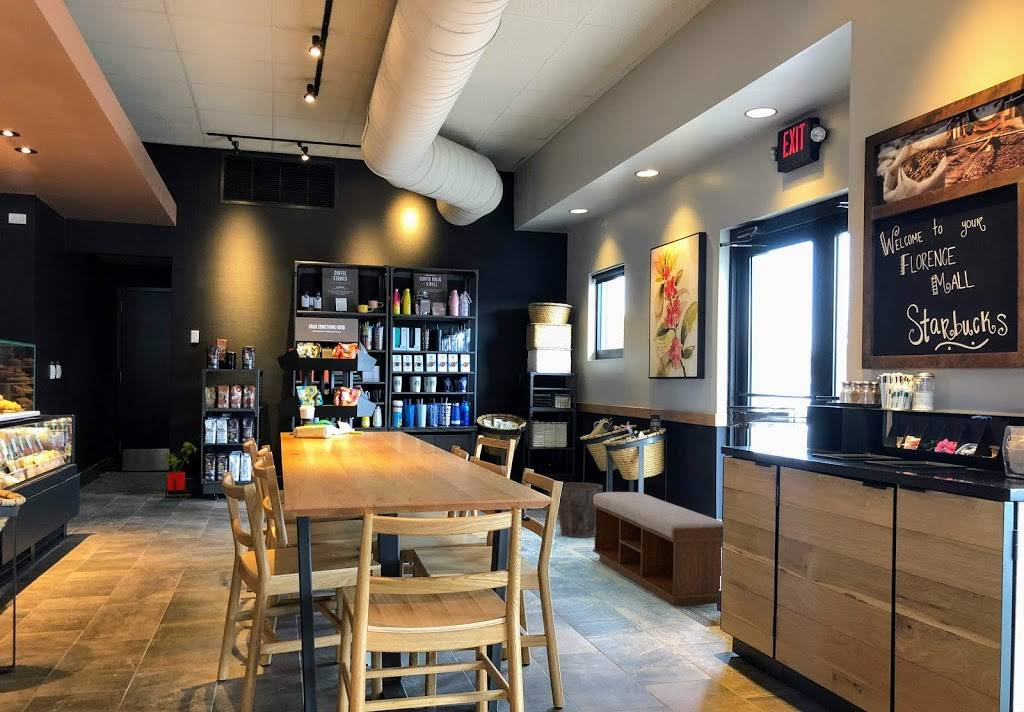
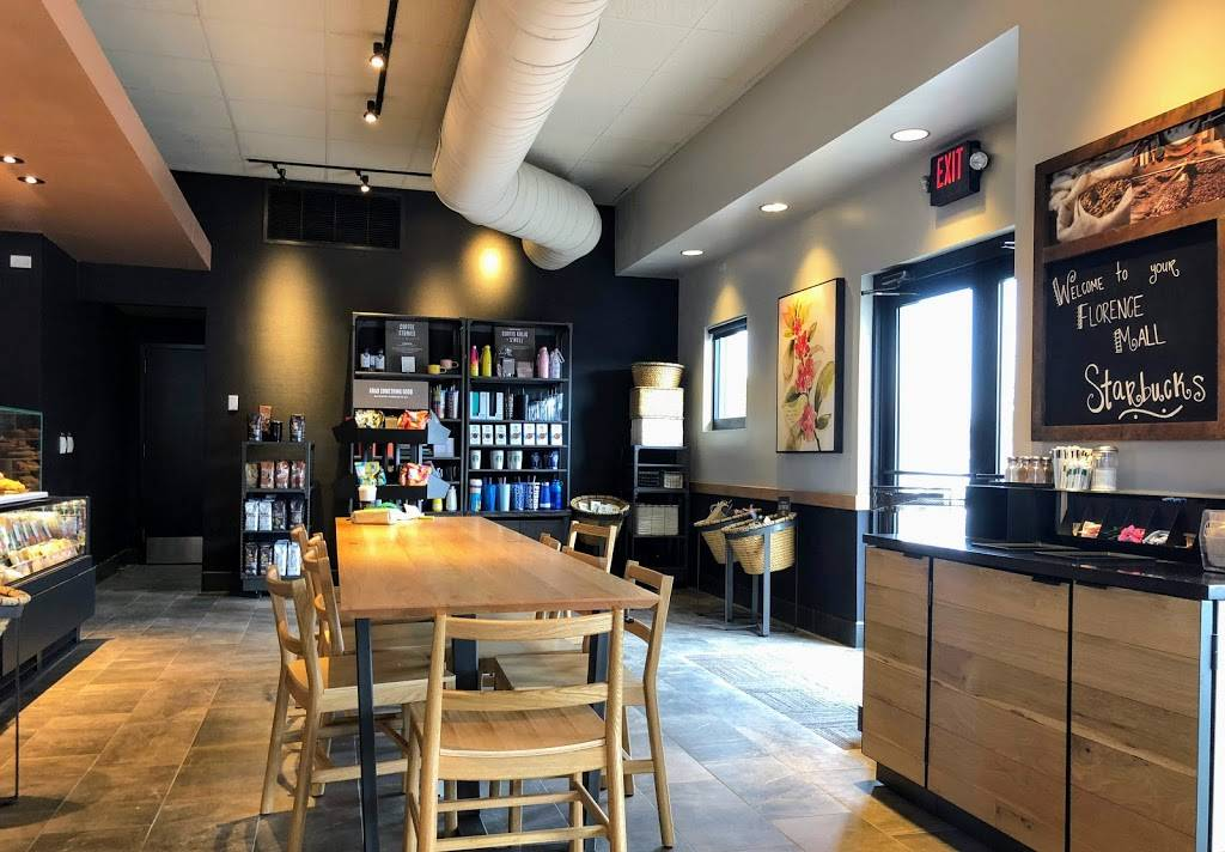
- house plant [160,441,197,500]
- waste bin [558,481,604,539]
- bench [592,491,724,607]
